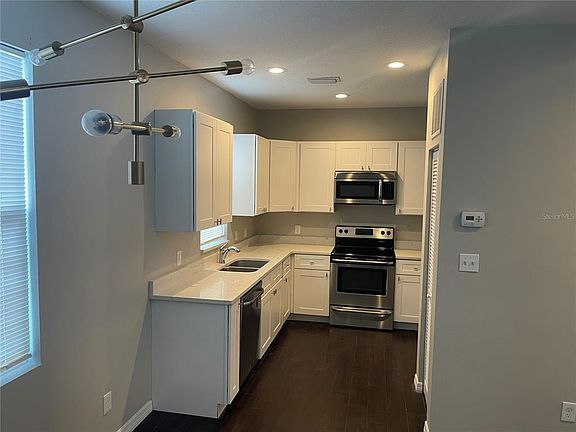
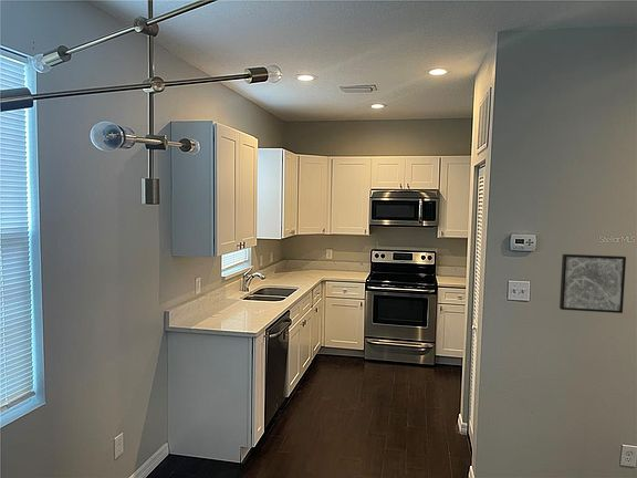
+ wall art [558,253,627,314]
